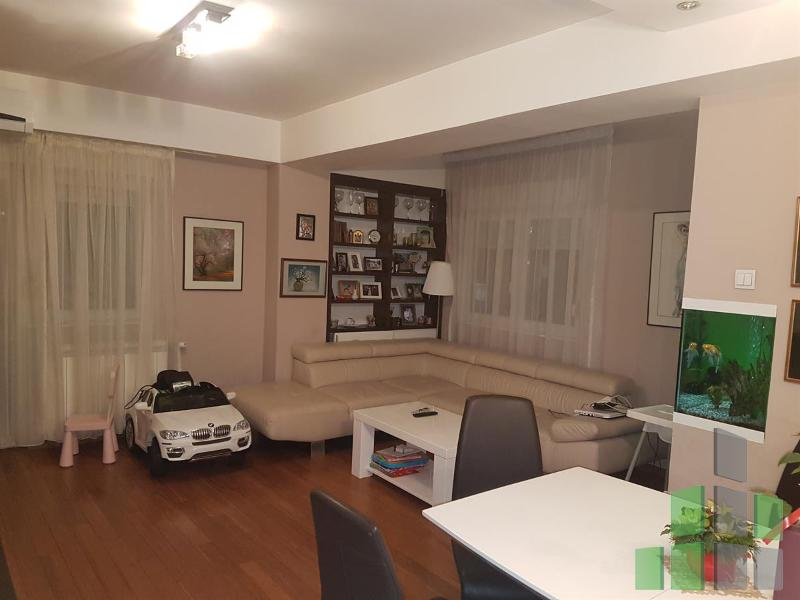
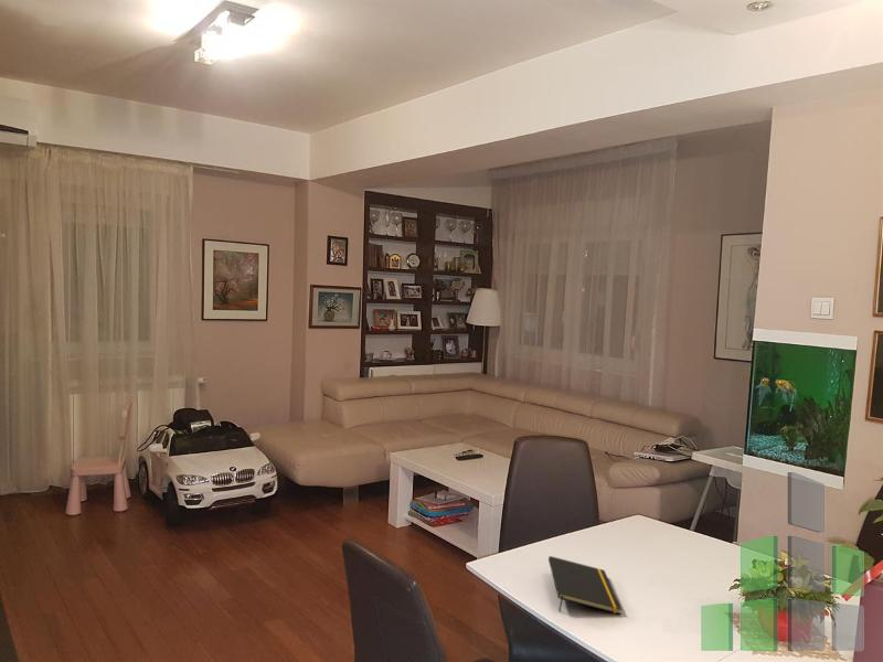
+ notepad [547,555,624,616]
